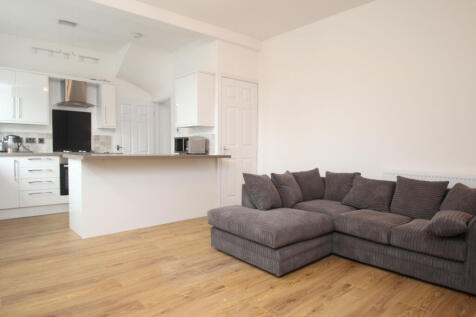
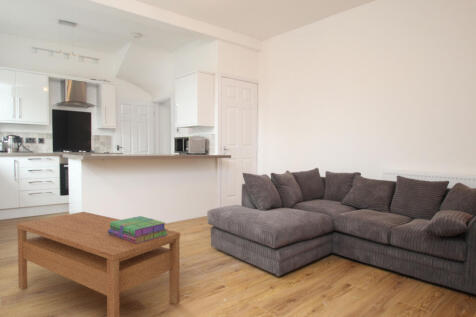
+ coffee table [16,211,181,317]
+ stack of books [108,215,169,244]
